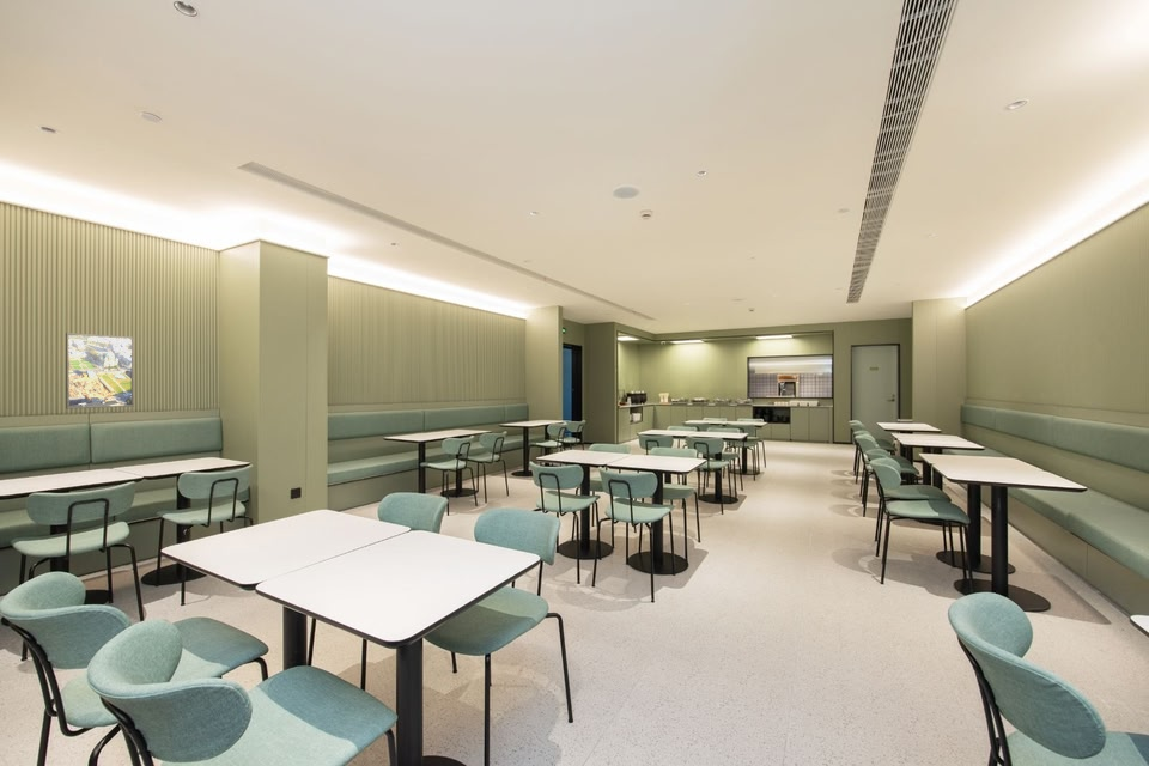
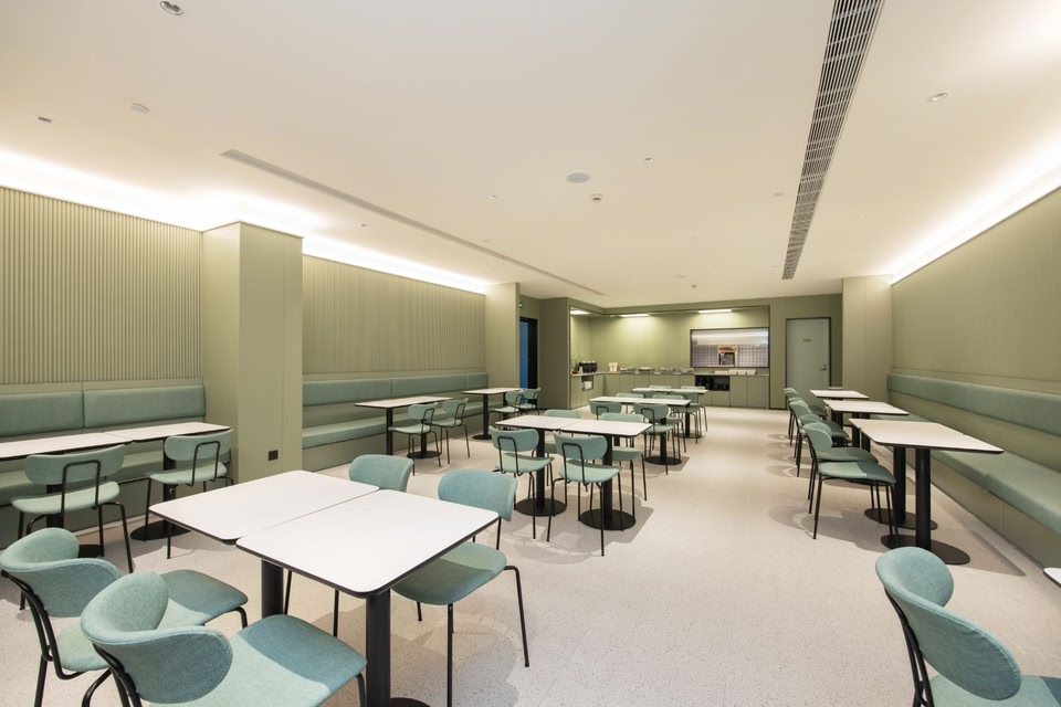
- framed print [65,332,135,409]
